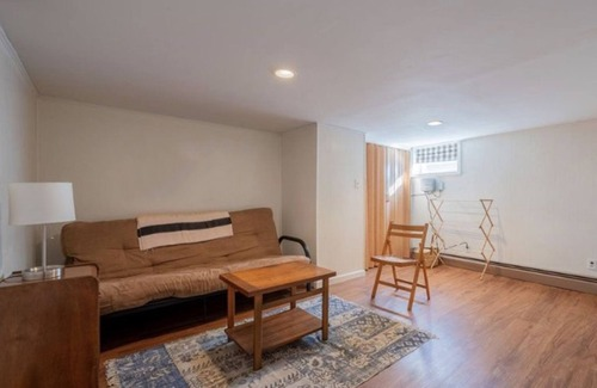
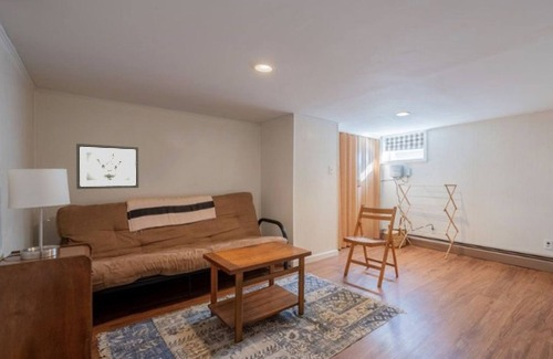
+ wall art [75,142,139,190]
